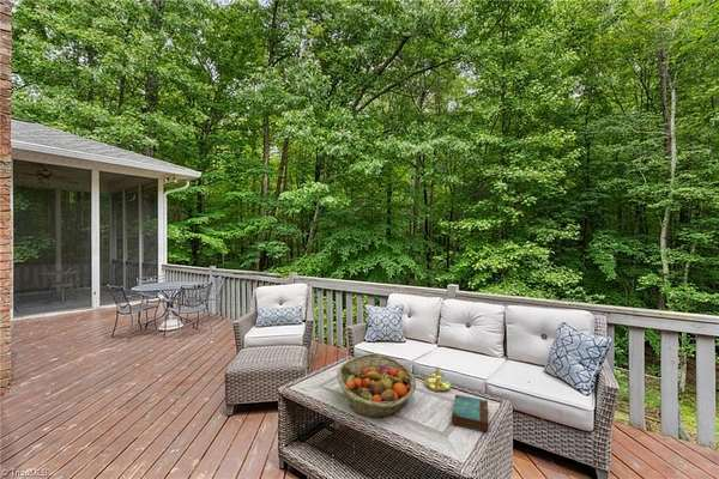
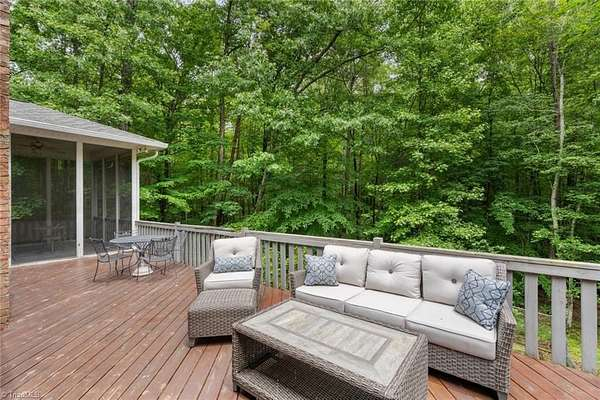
- candle holder [421,362,452,393]
- fruit basket [336,352,417,419]
- book [451,394,489,433]
